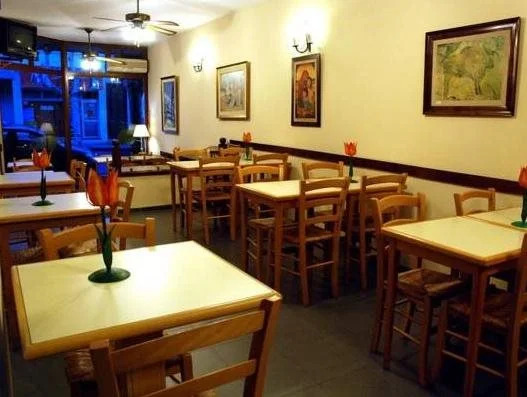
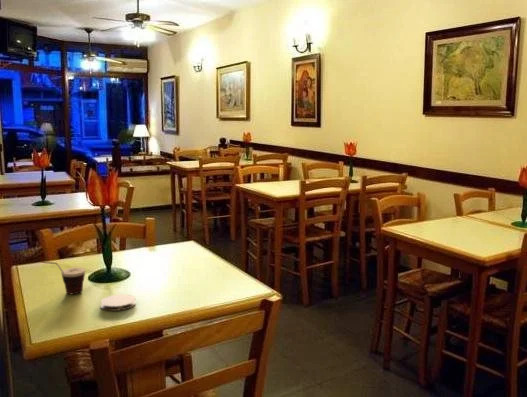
+ cup [41,261,86,295]
+ coaster [100,293,137,312]
